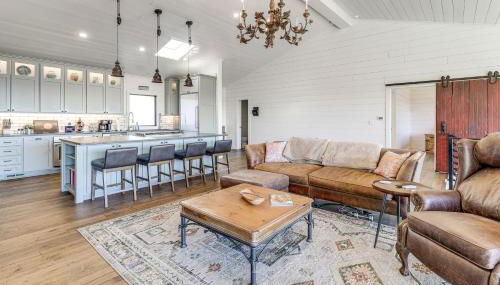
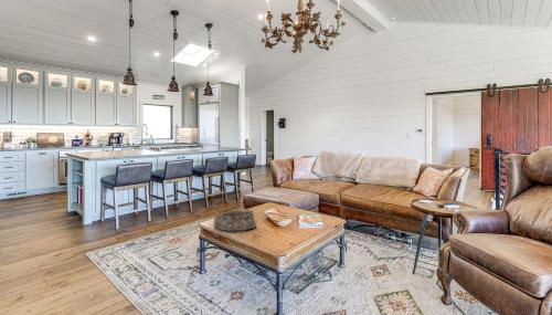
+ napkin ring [213,208,257,232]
